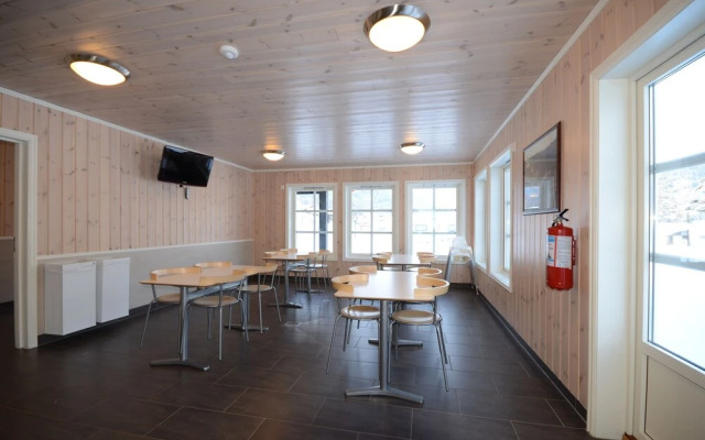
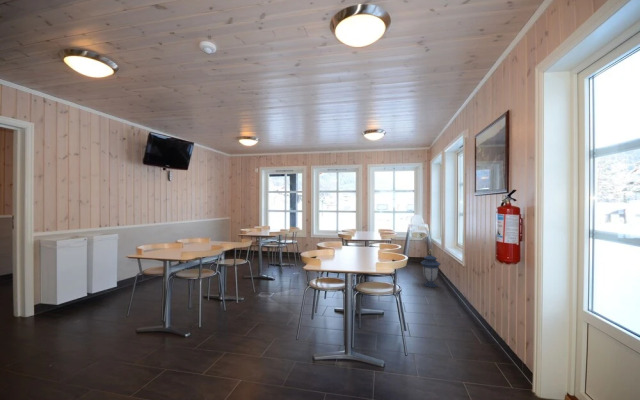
+ lantern [420,249,442,288]
